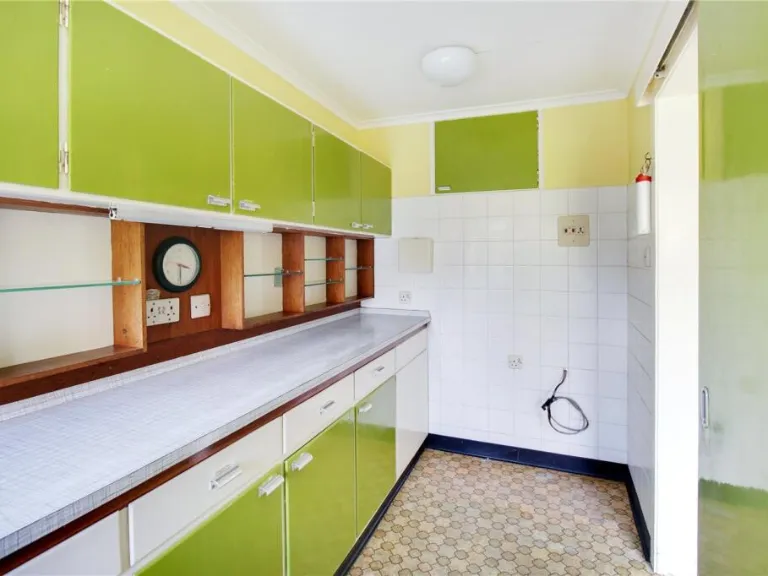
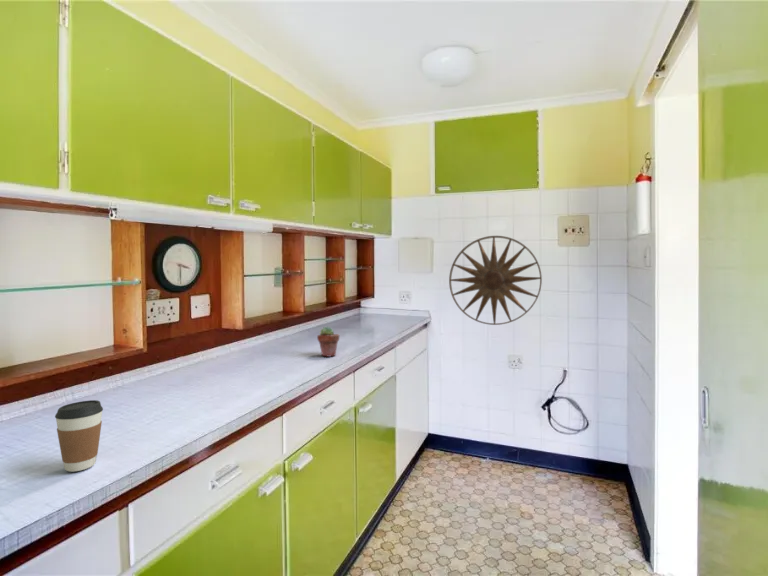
+ coffee cup [54,399,104,473]
+ wall art [448,235,543,326]
+ potted succulent [316,325,340,358]
